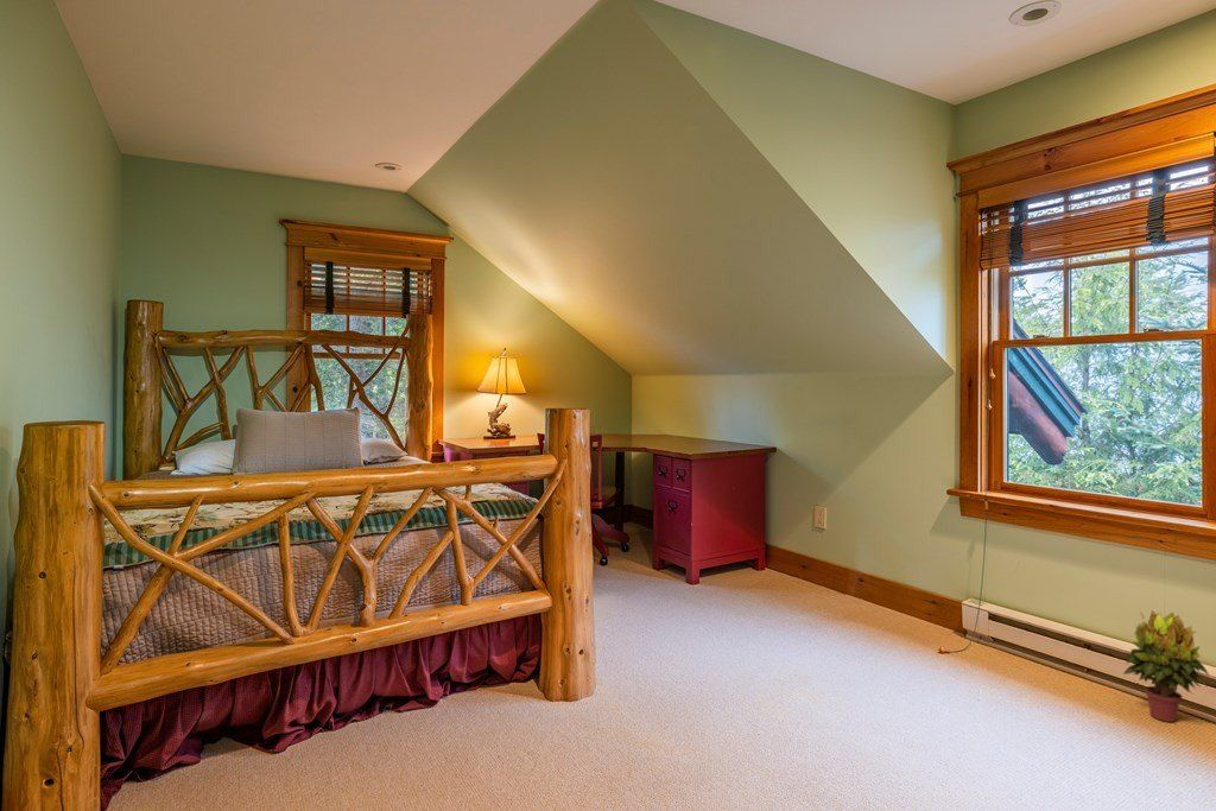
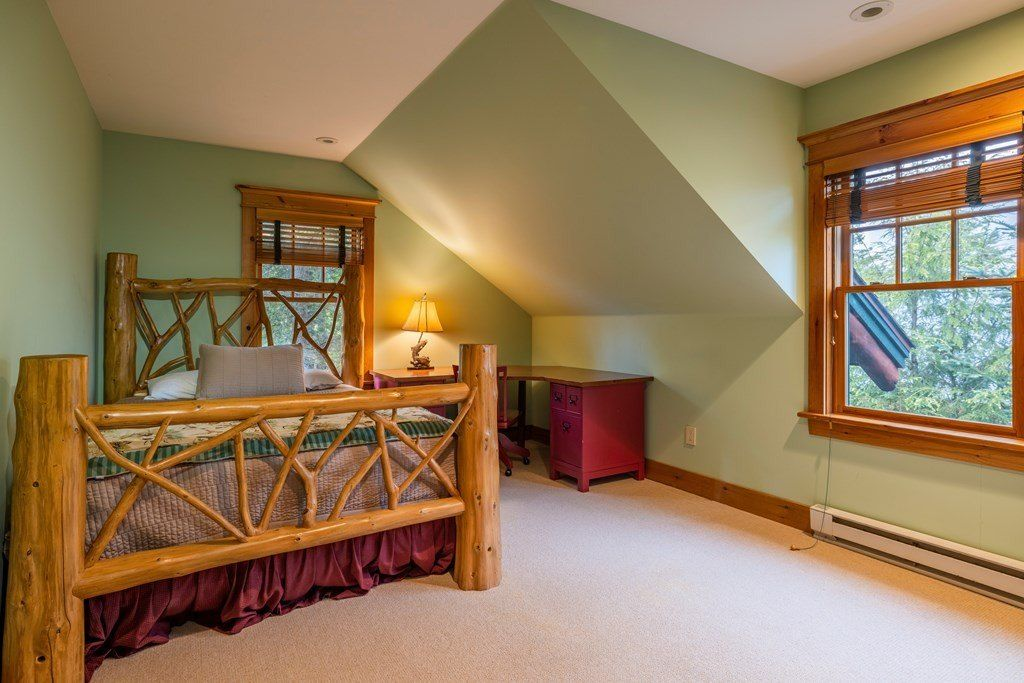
- potted plant [1122,609,1210,723]
